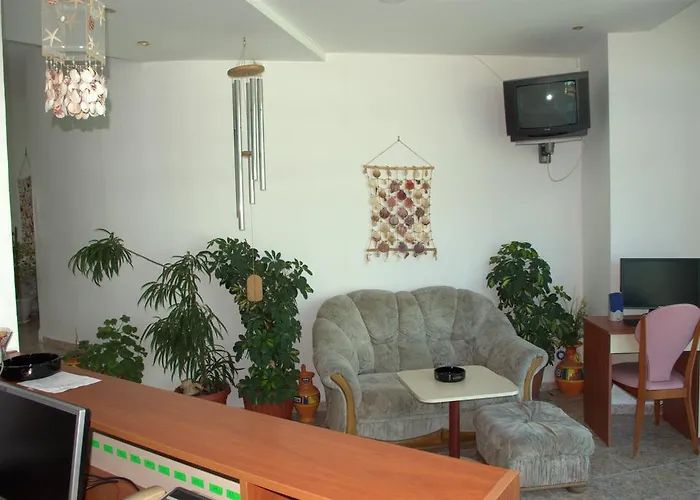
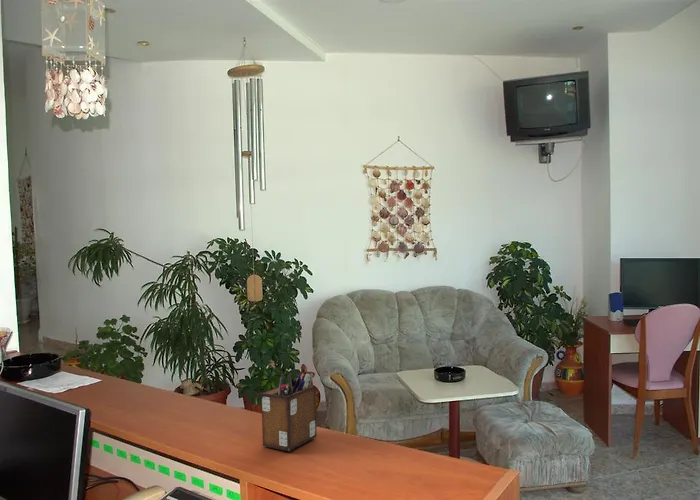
+ desk organizer [260,366,317,452]
